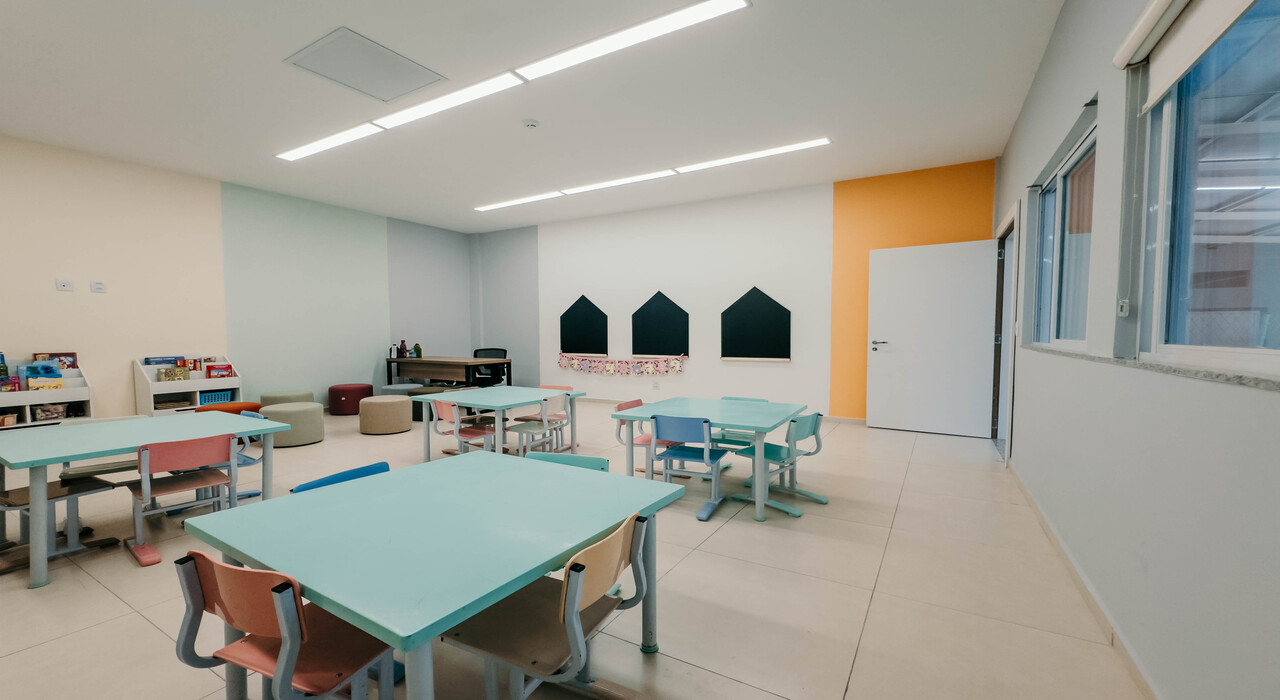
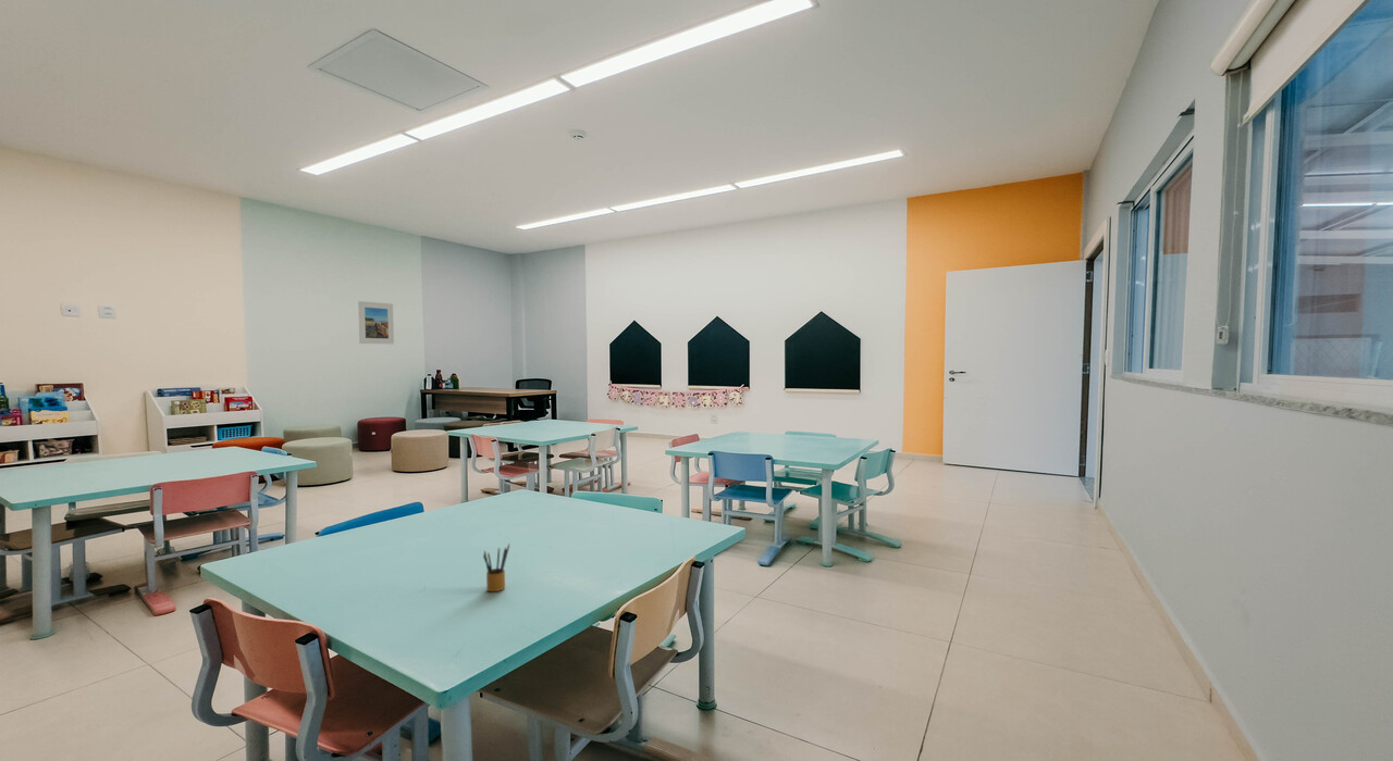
+ pencil box [482,544,510,592]
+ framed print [357,300,395,345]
